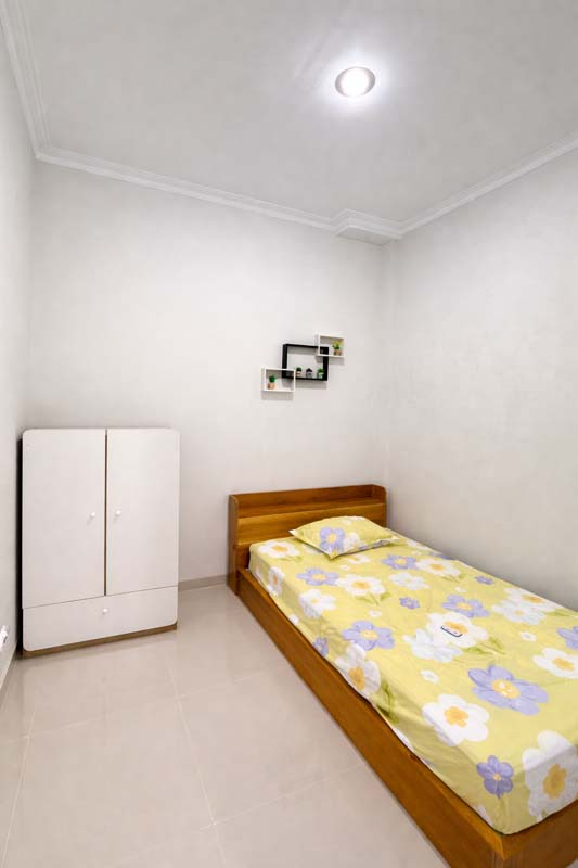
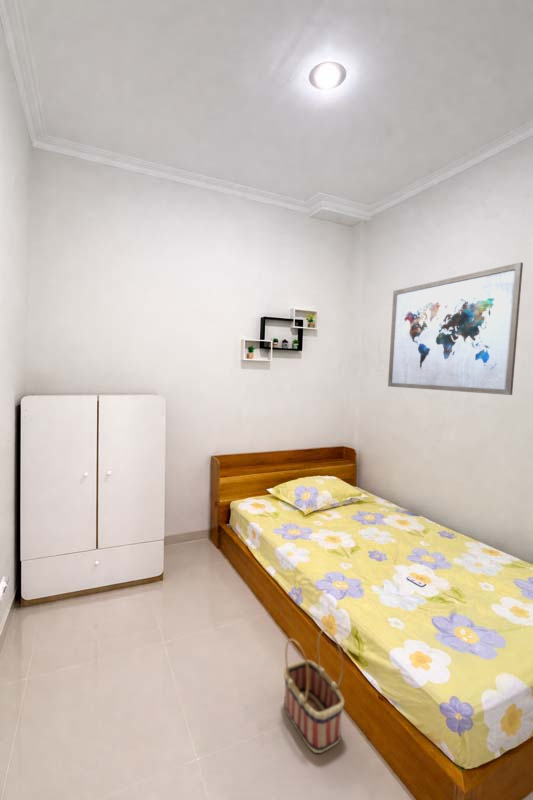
+ wall art [387,261,524,396]
+ basket [283,628,345,754]
